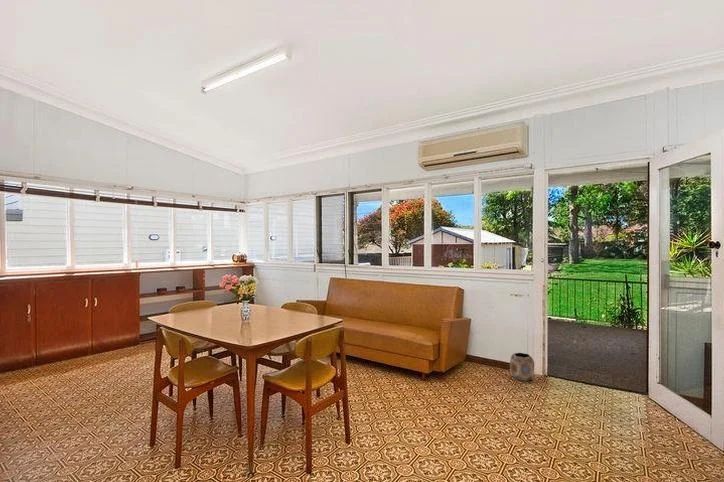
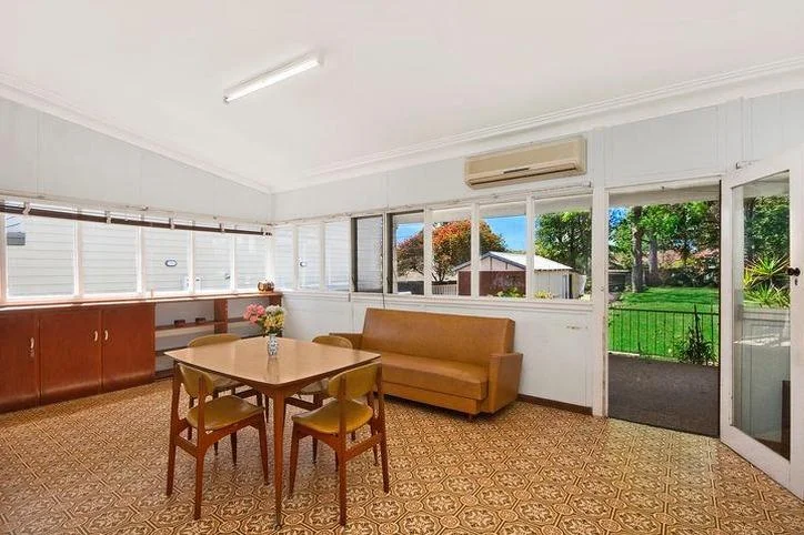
- planter [509,352,535,382]
